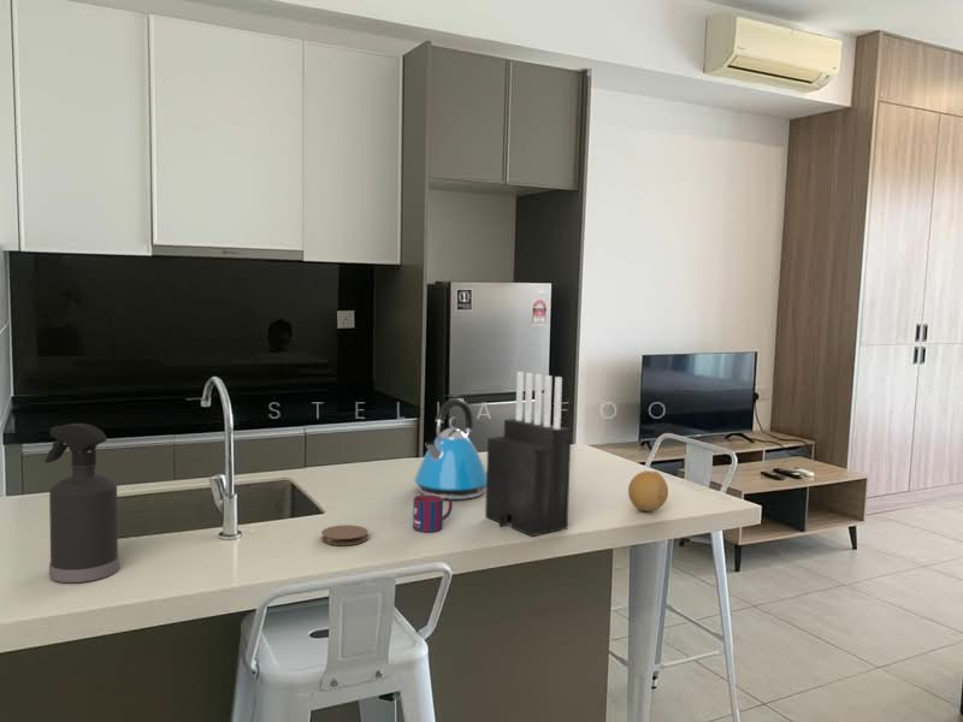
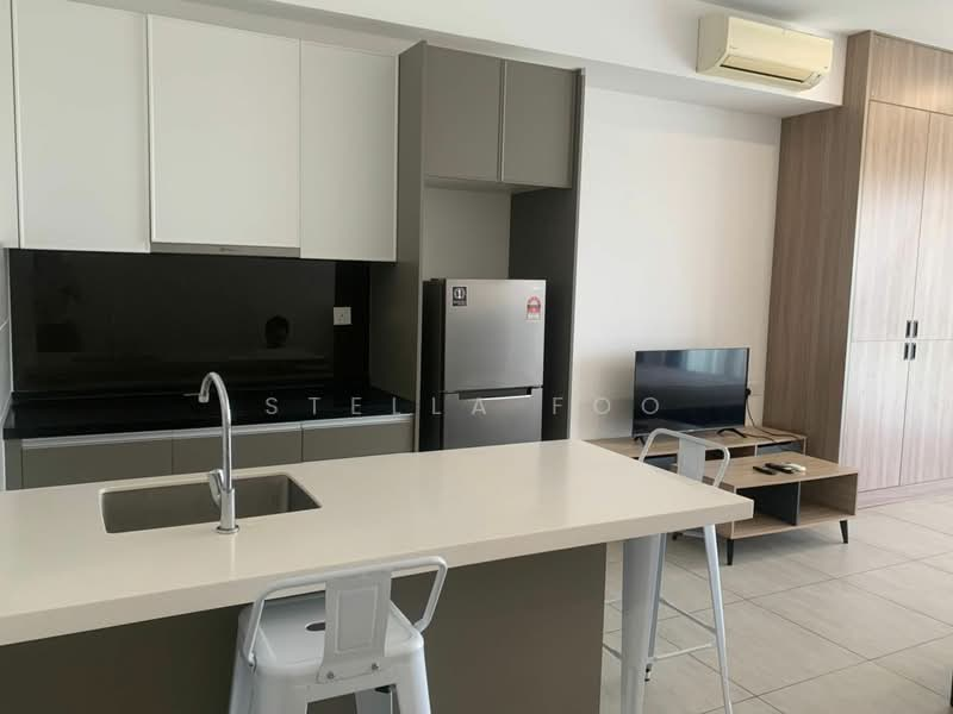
- kettle [413,397,486,501]
- fruit [627,469,669,513]
- knife block [484,371,573,537]
- coaster [320,523,370,546]
- mug [412,495,454,533]
- spray bottle [43,422,120,584]
